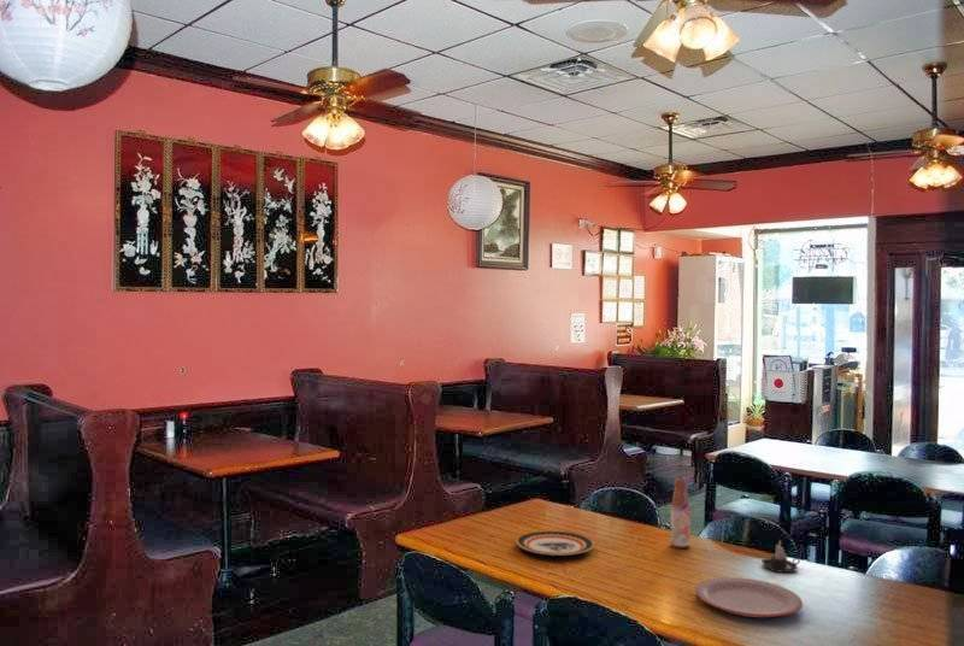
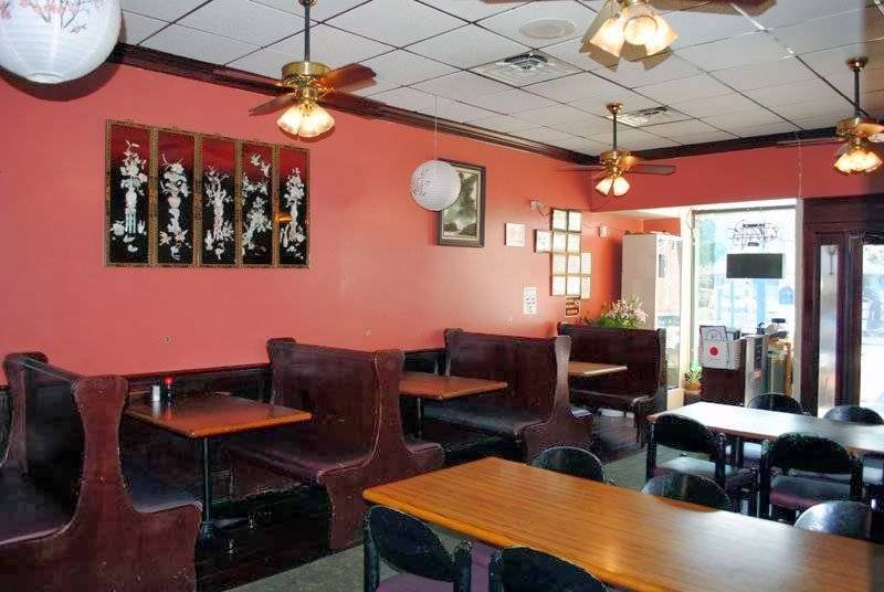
- plate [516,530,595,557]
- bottle [669,477,692,550]
- candle [760,539,801,574]
- plate [694,576,804,618]
